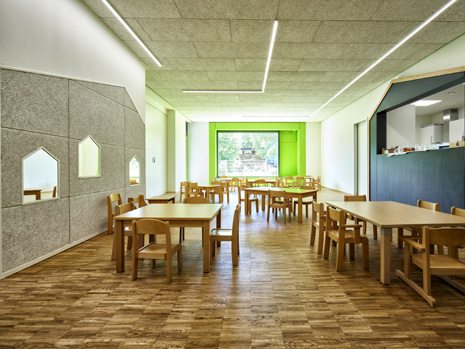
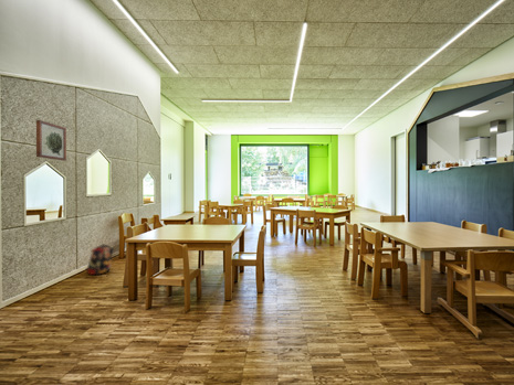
+ backpack [84,243,115,276]
+ wall art [35,119,67,162]
